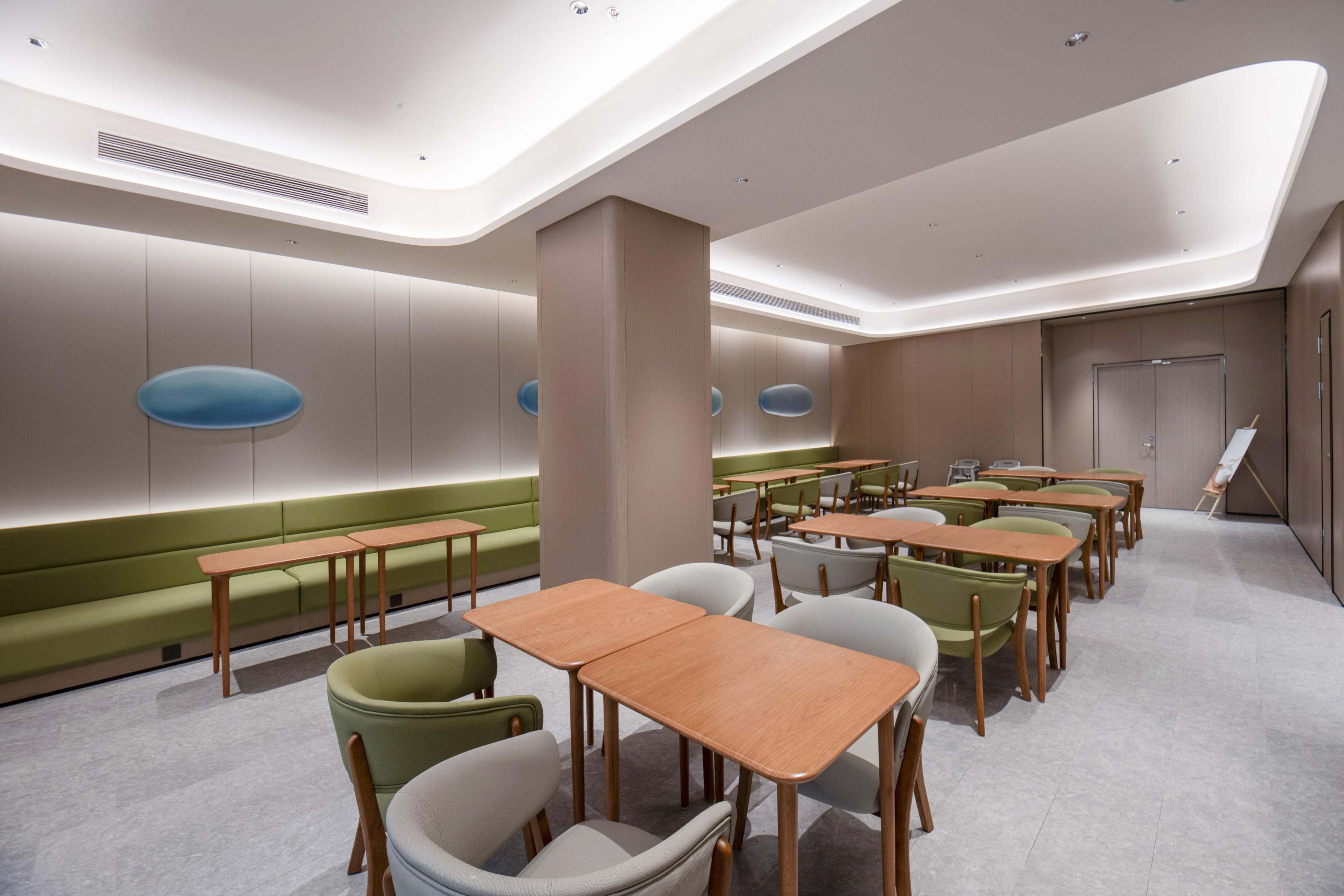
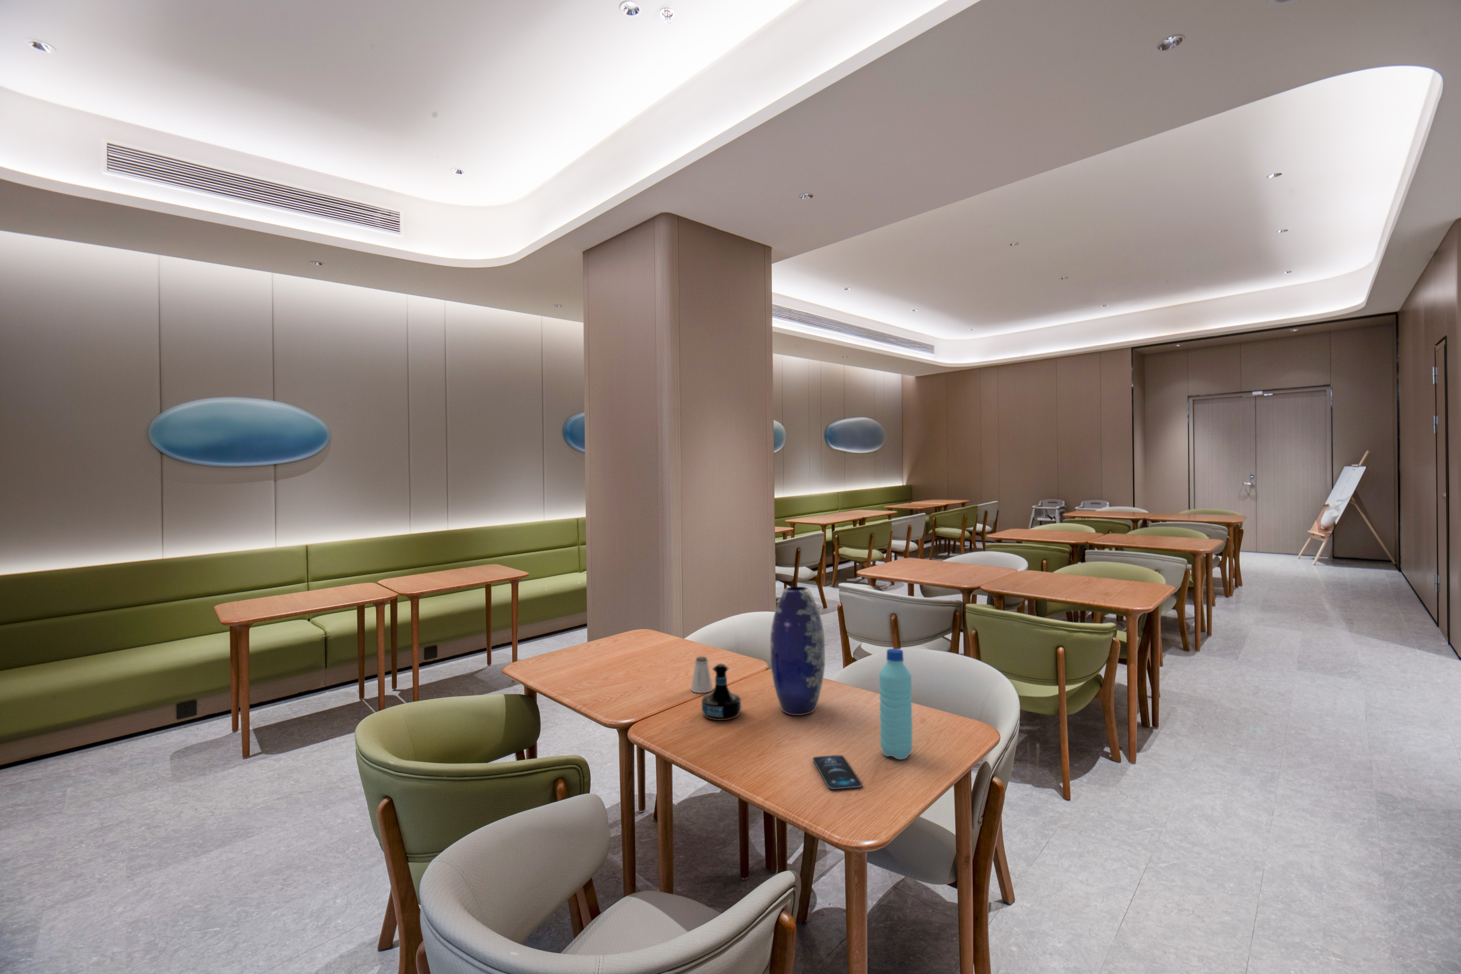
+ smartphone [813,754,862,789]
+ tequila bottle [701,663,741,721]
+ saltshaker [690,657,713,694]
+ water bottle [878,648,913,760]
+ vase [770,586,826,715]
